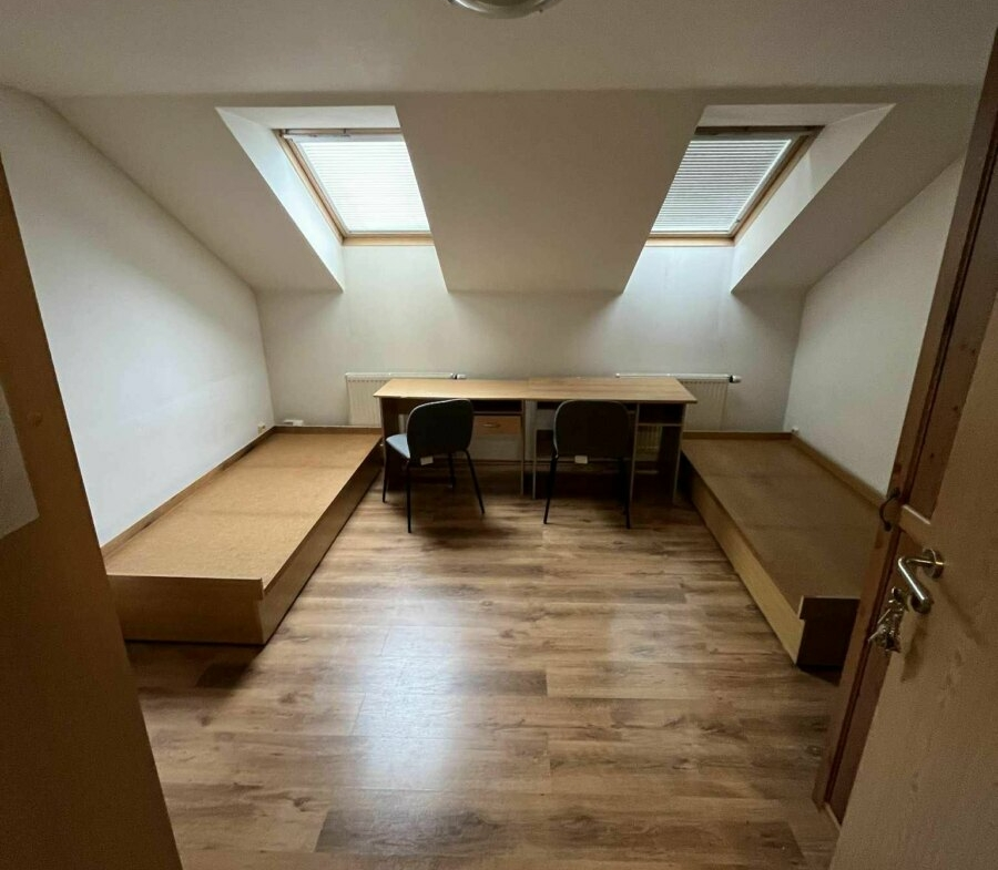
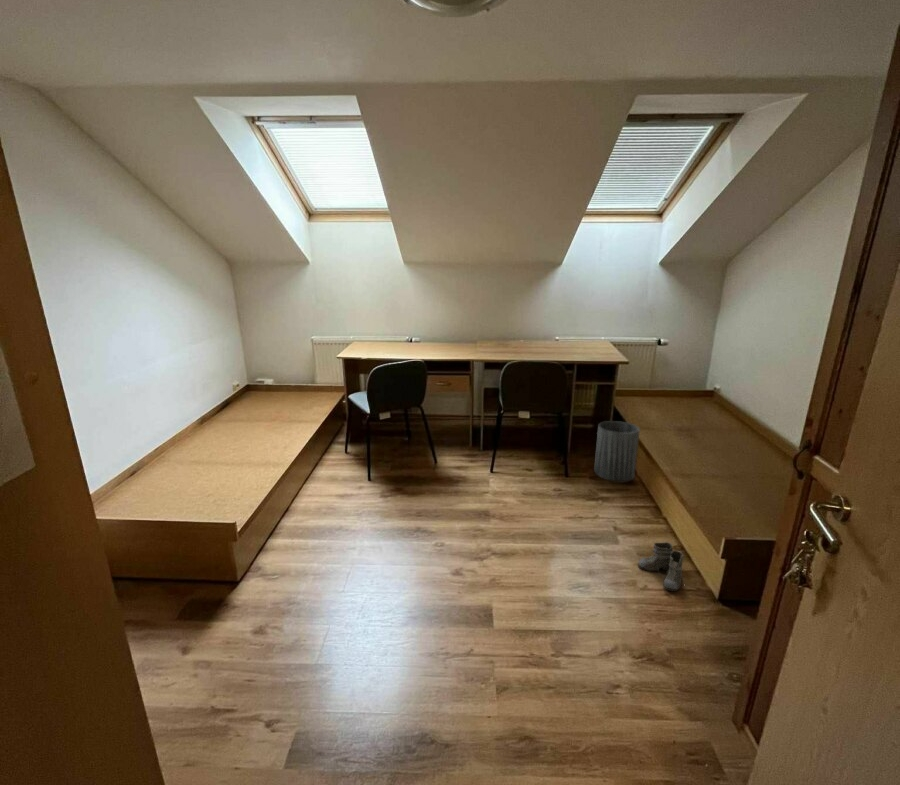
+ boots [637,541,693,592]
+ trash can [593,420,641,482]
